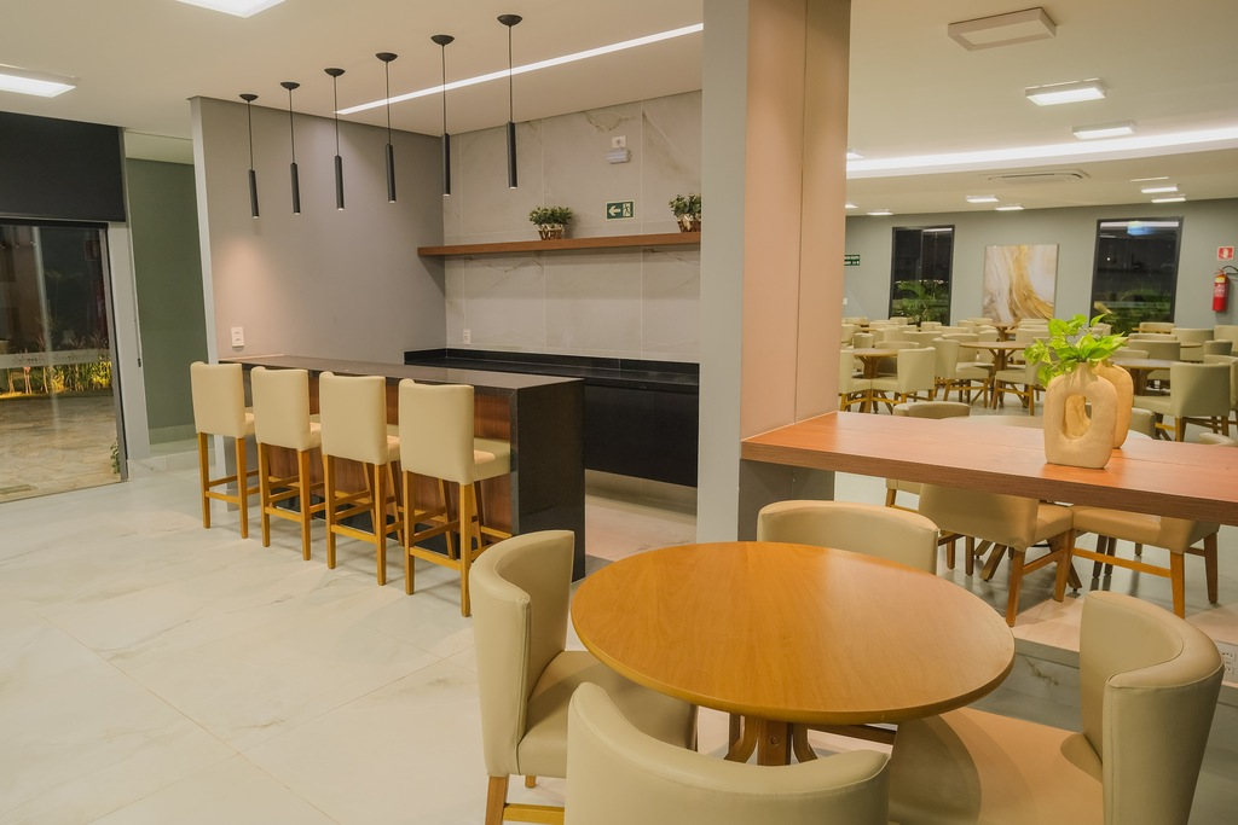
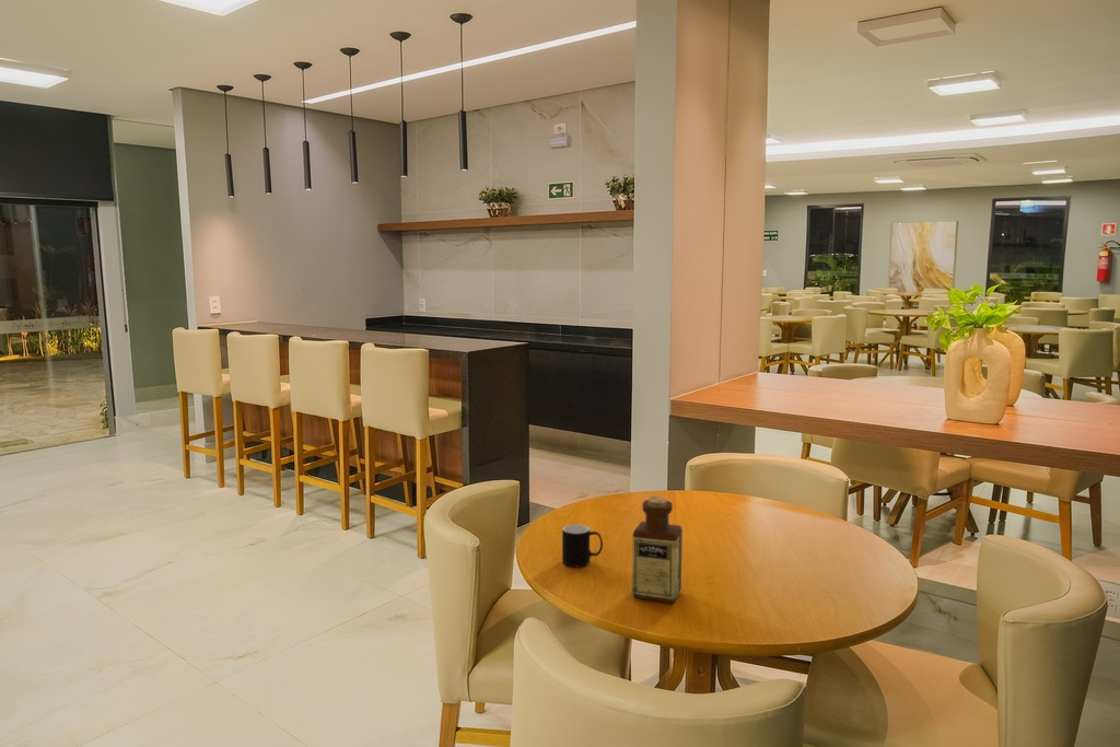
+ cup [561,523,604,568]
+ bottle [631,495,684,604]
